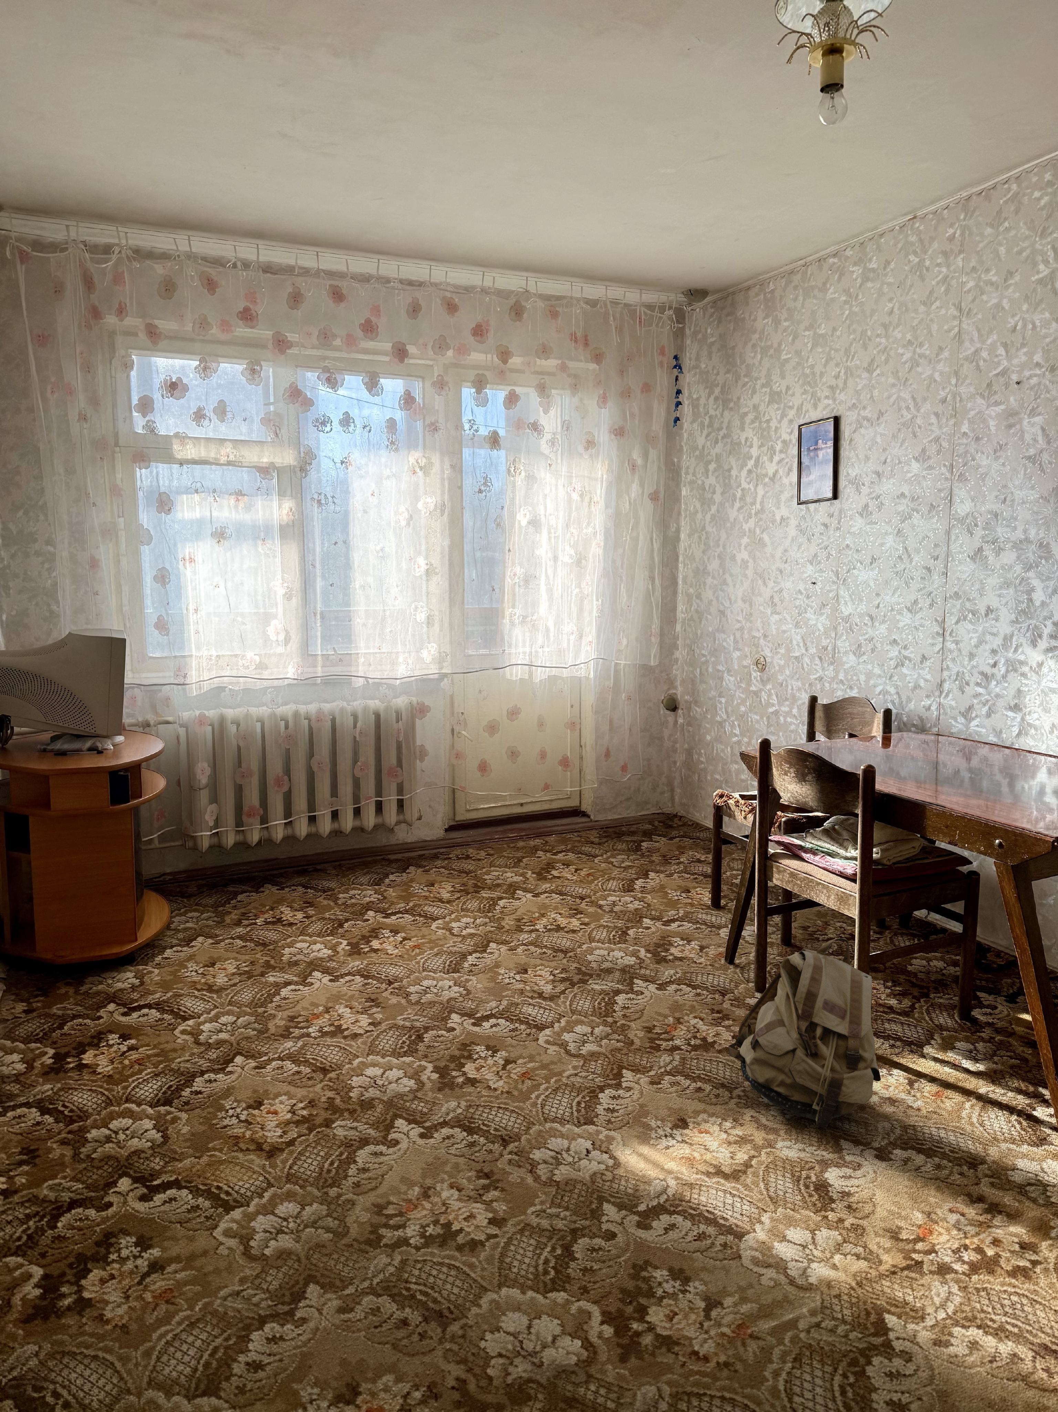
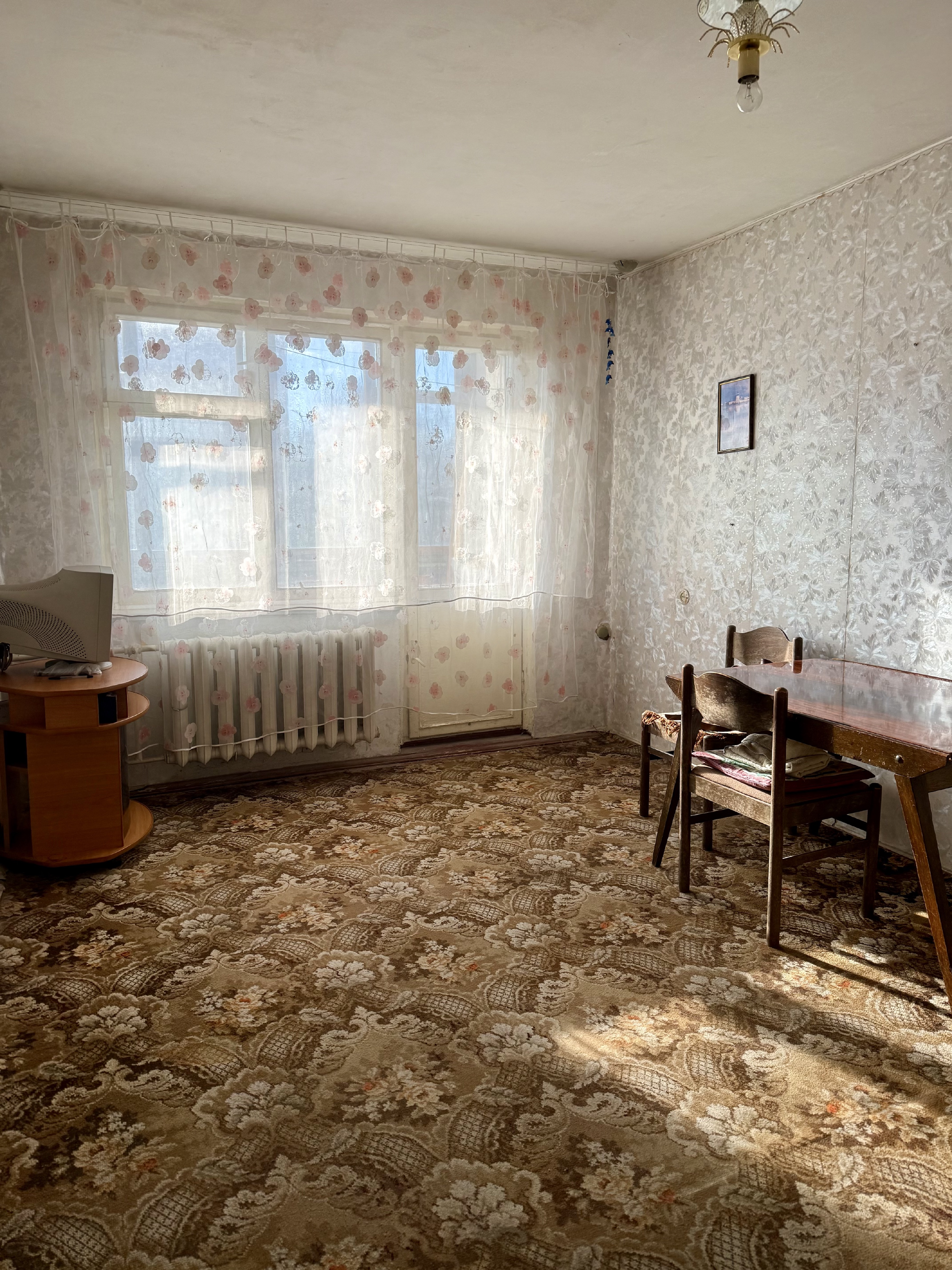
- backpack [728,937,881,1128]
